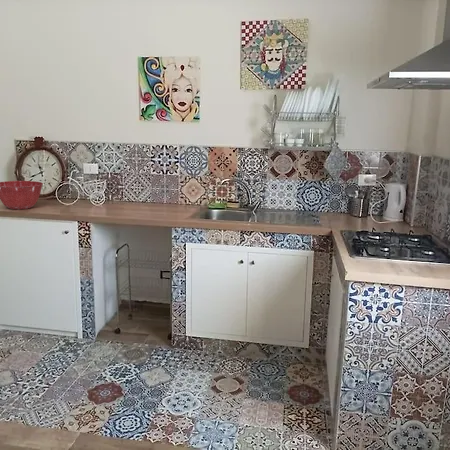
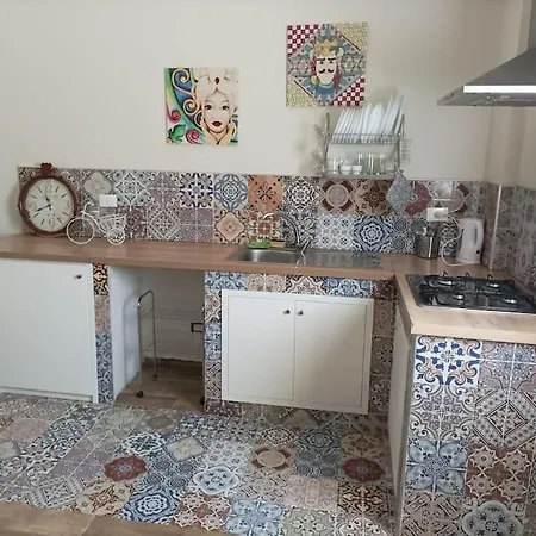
- mixing bowl [0,180,44,210]
